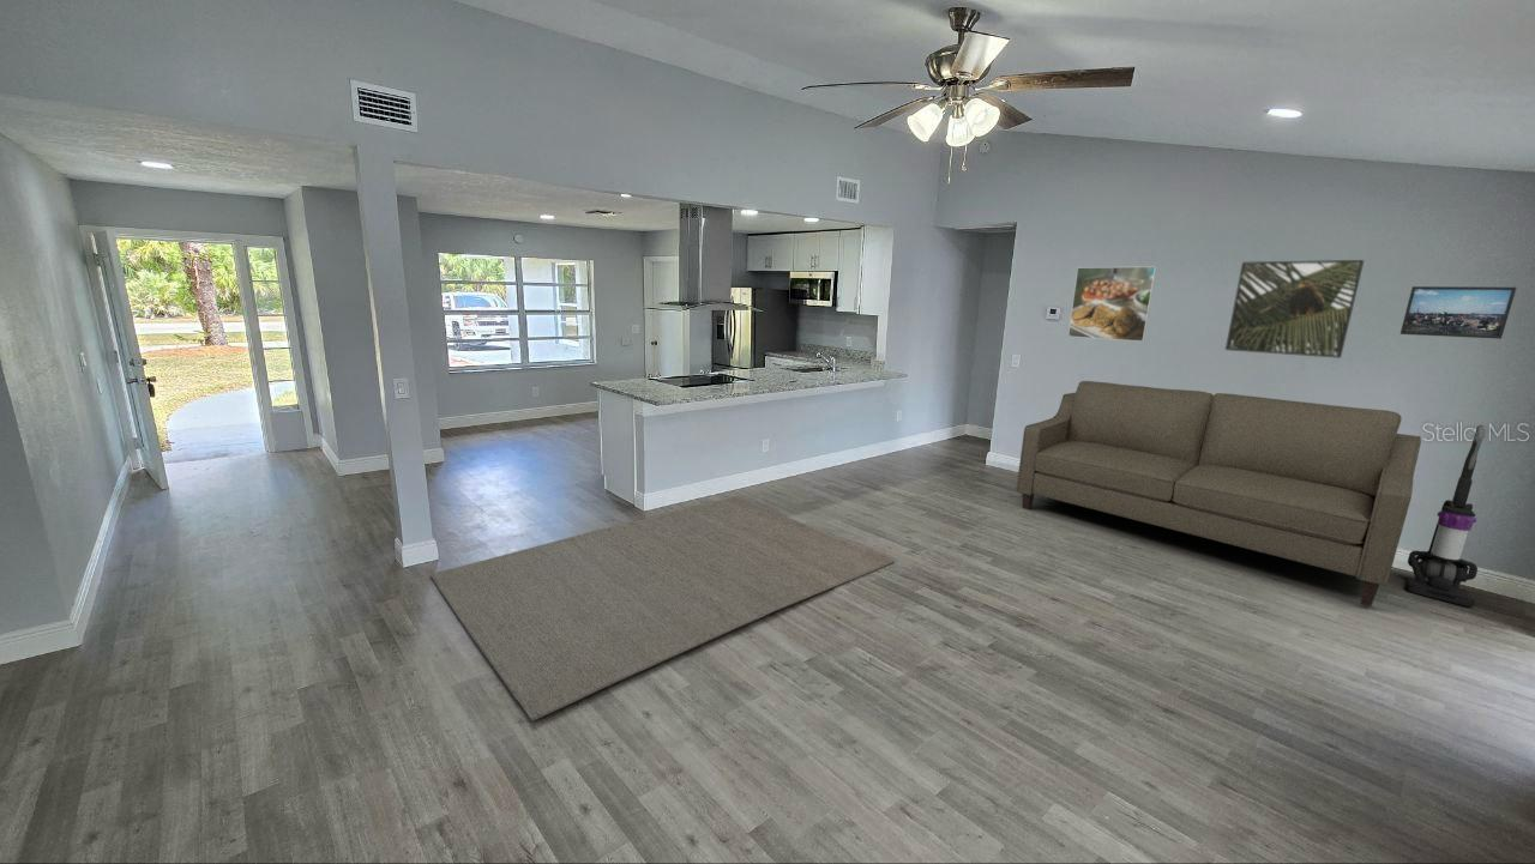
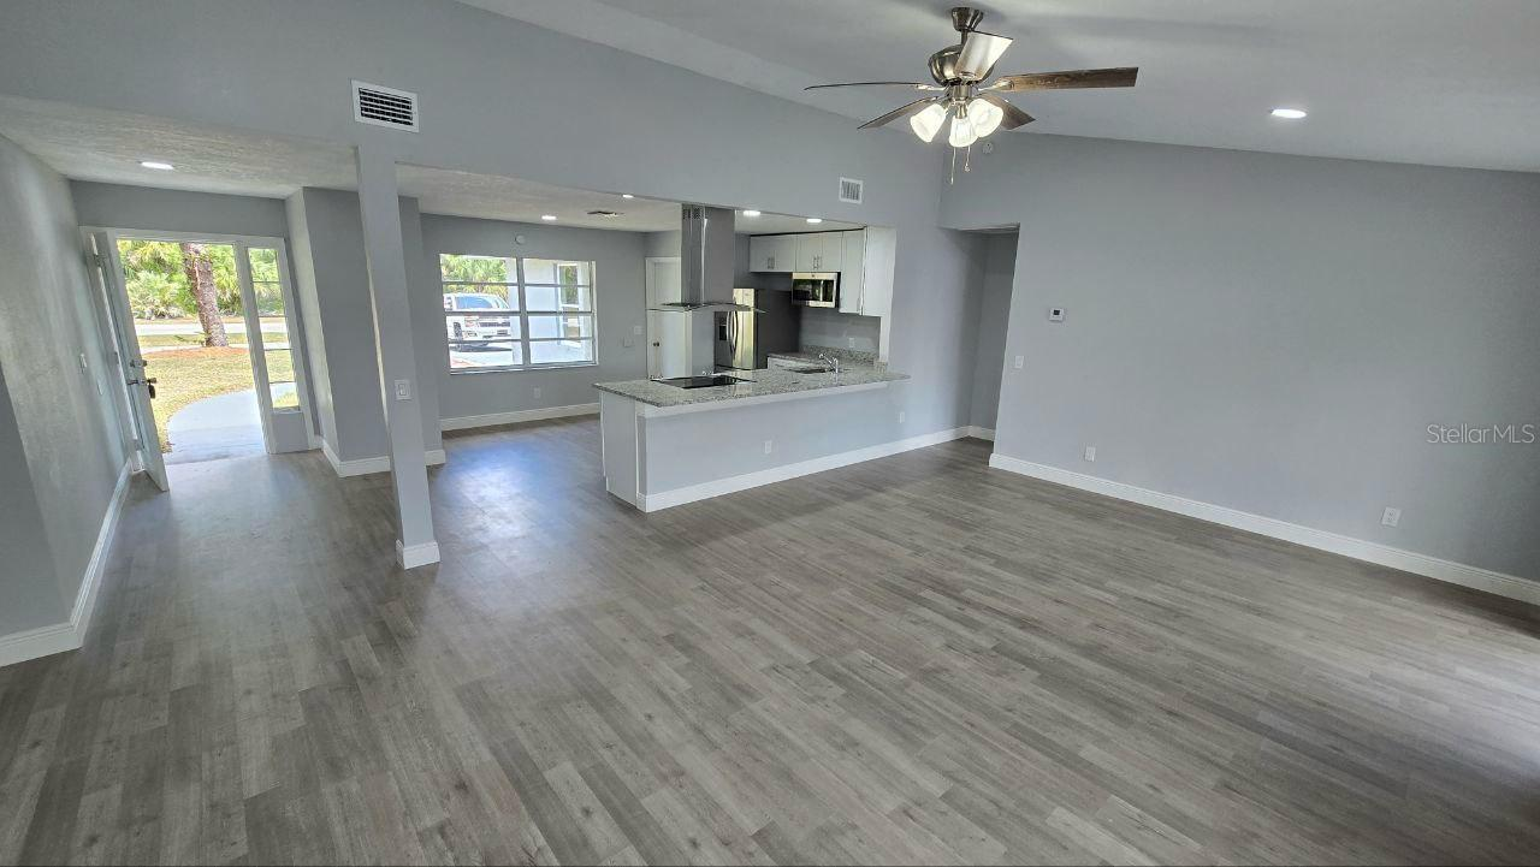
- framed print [1067,265,1157,343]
- vacuum cleaner [1405,424,1486,608]
- rug [429,495,895,721]
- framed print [1224,259,1366,360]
- sofa [1015,380,1422,608]
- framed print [1399,285,1517,340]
